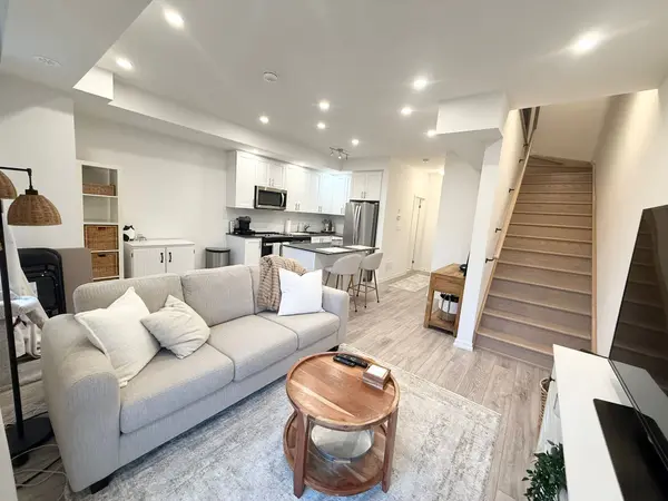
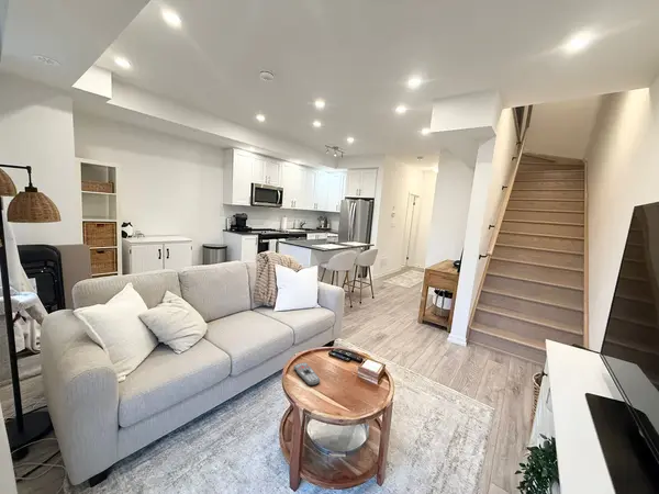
+ remote control [293,361,321,386]
